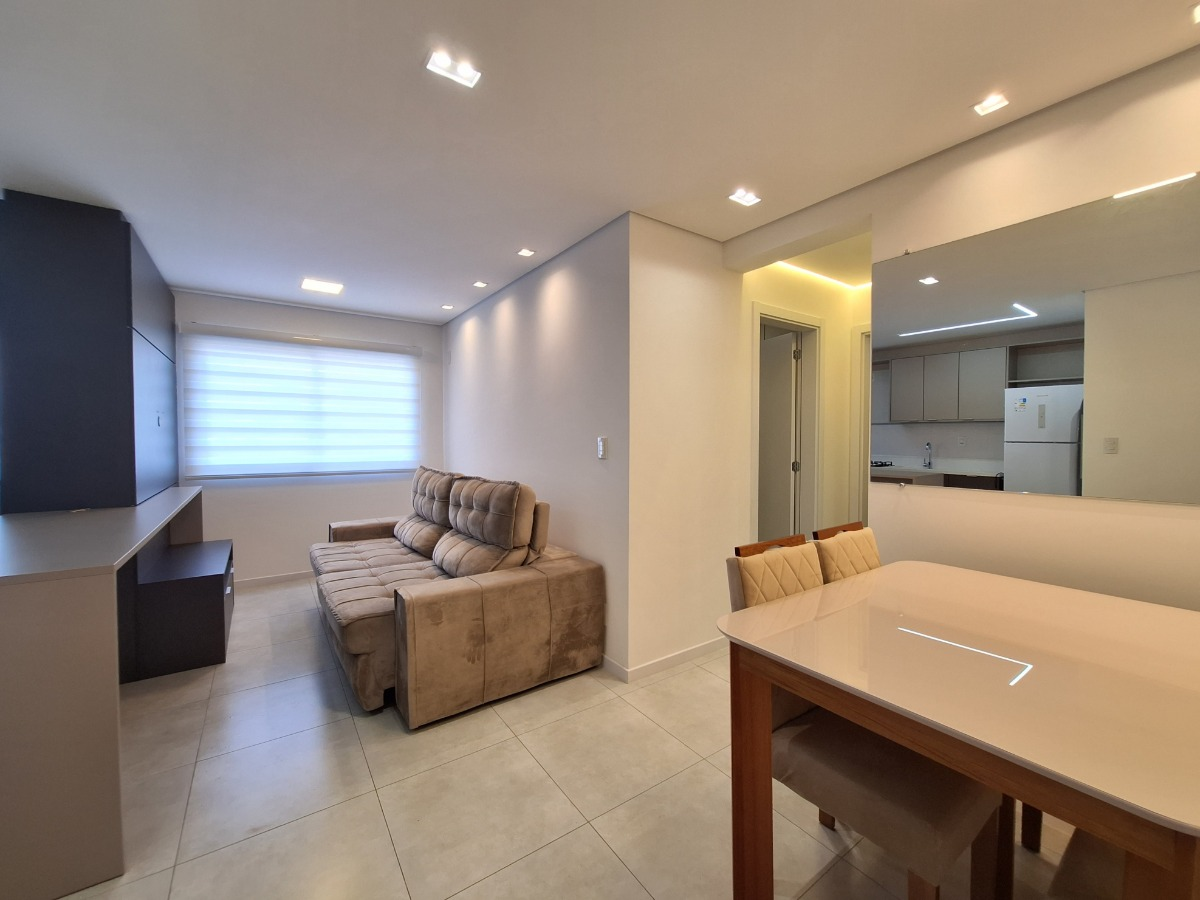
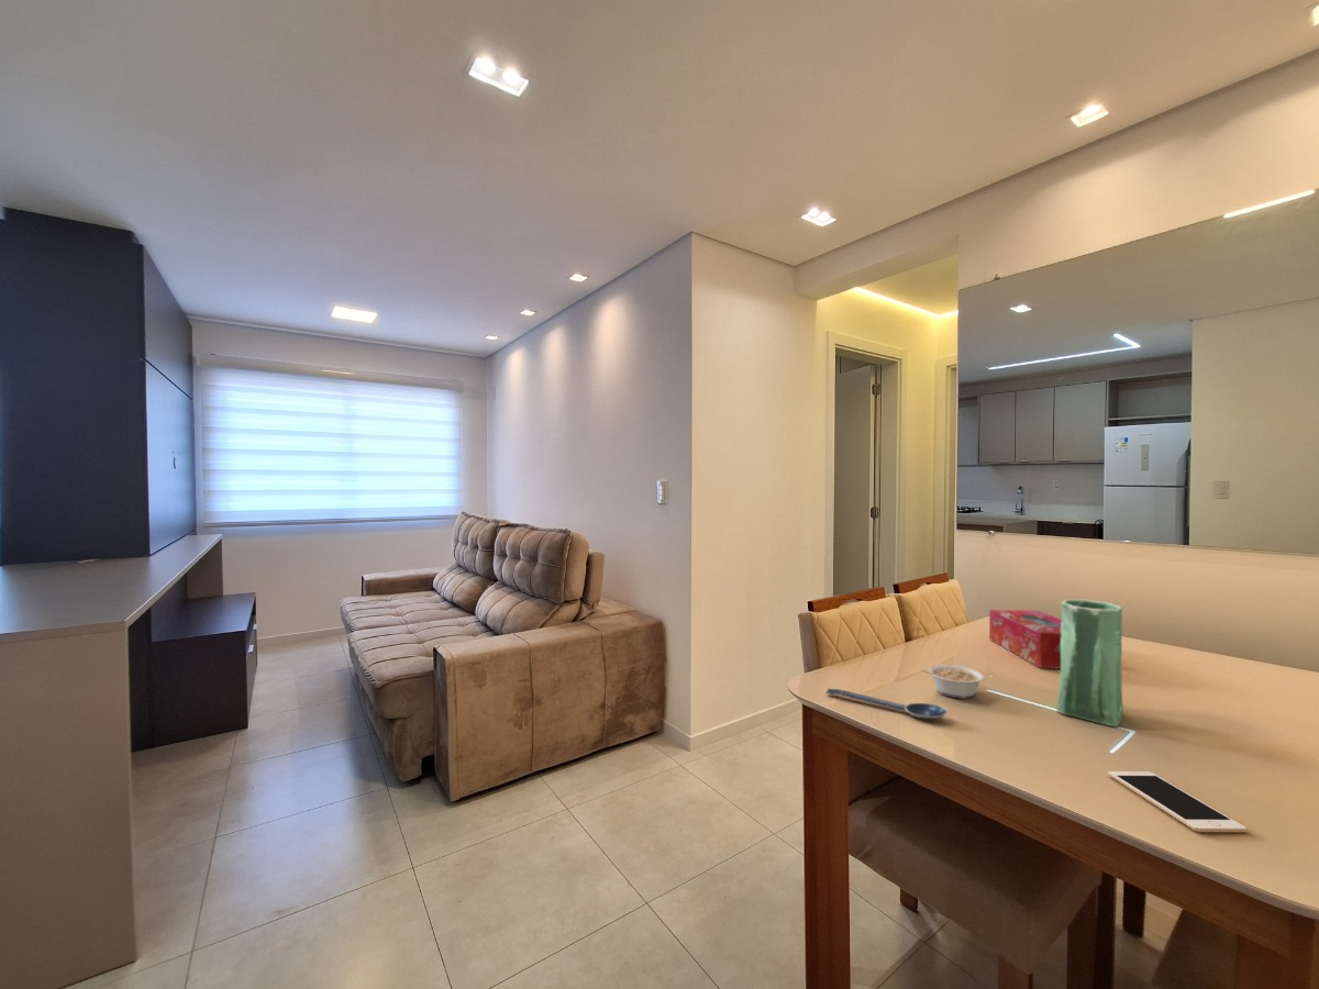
+ legume [919,664,986,699]
+ vase [1056,598,1124,727]
+ cell phone [1107,770,1248,833]
+ tissue box [988,609,1062,670]
+ spoon [825,687,949,721]
